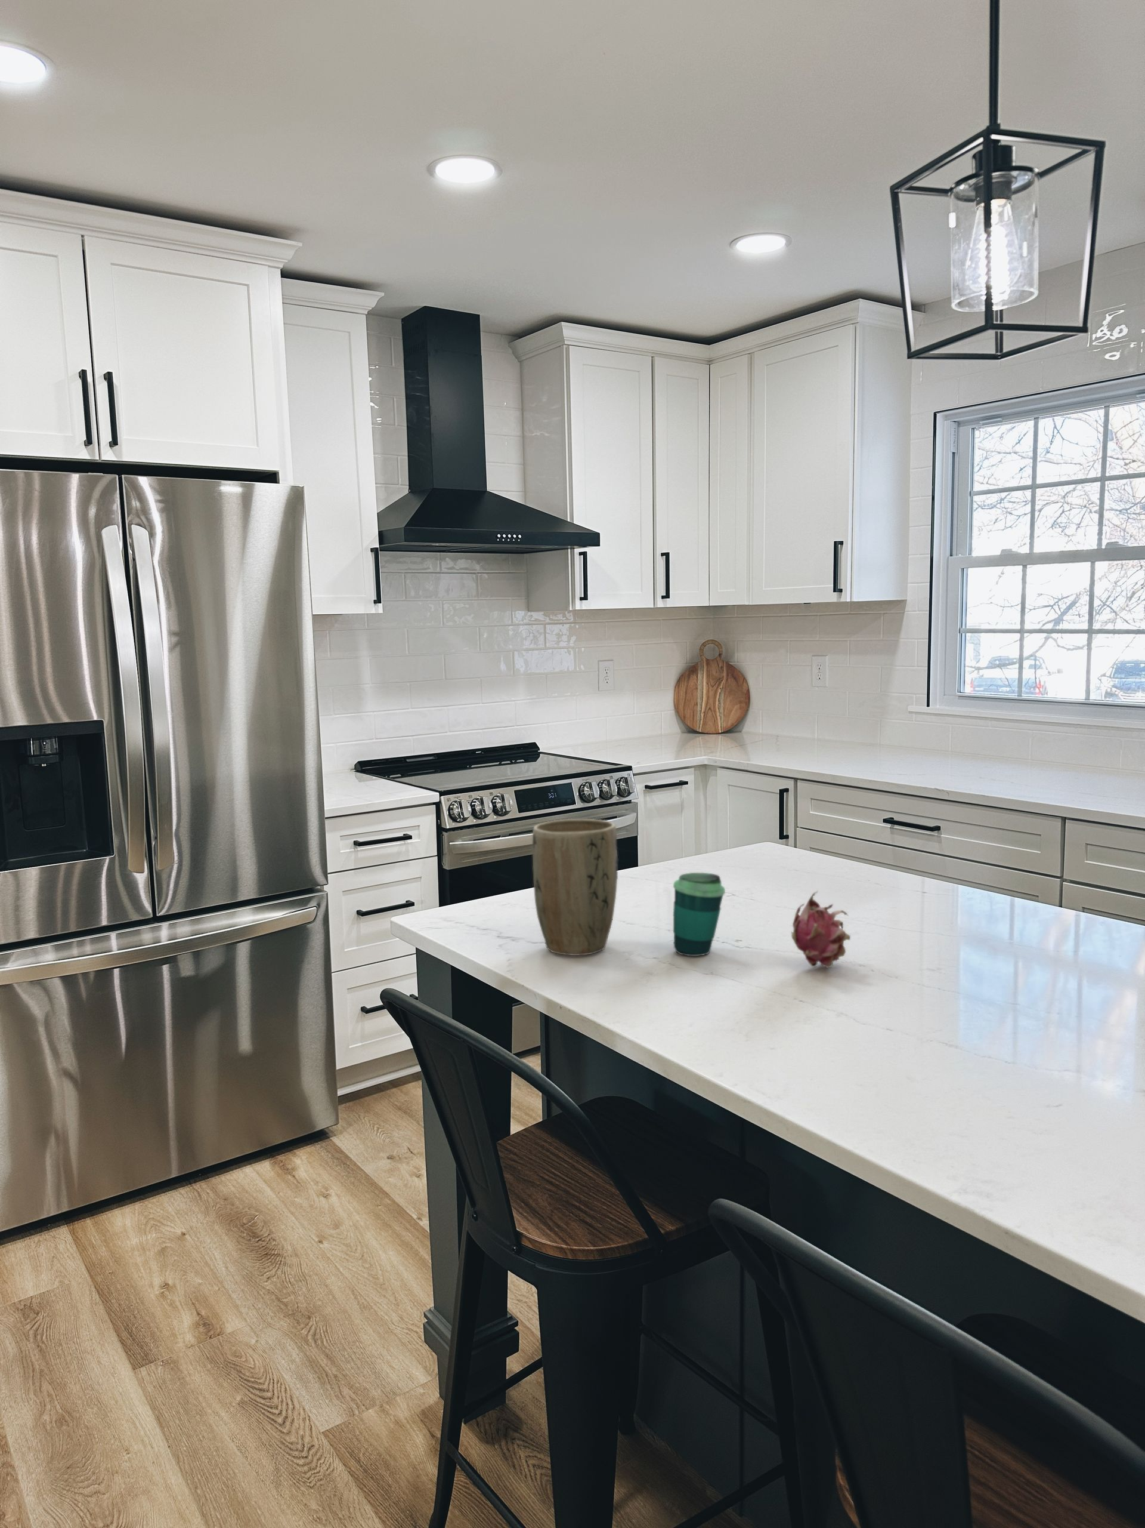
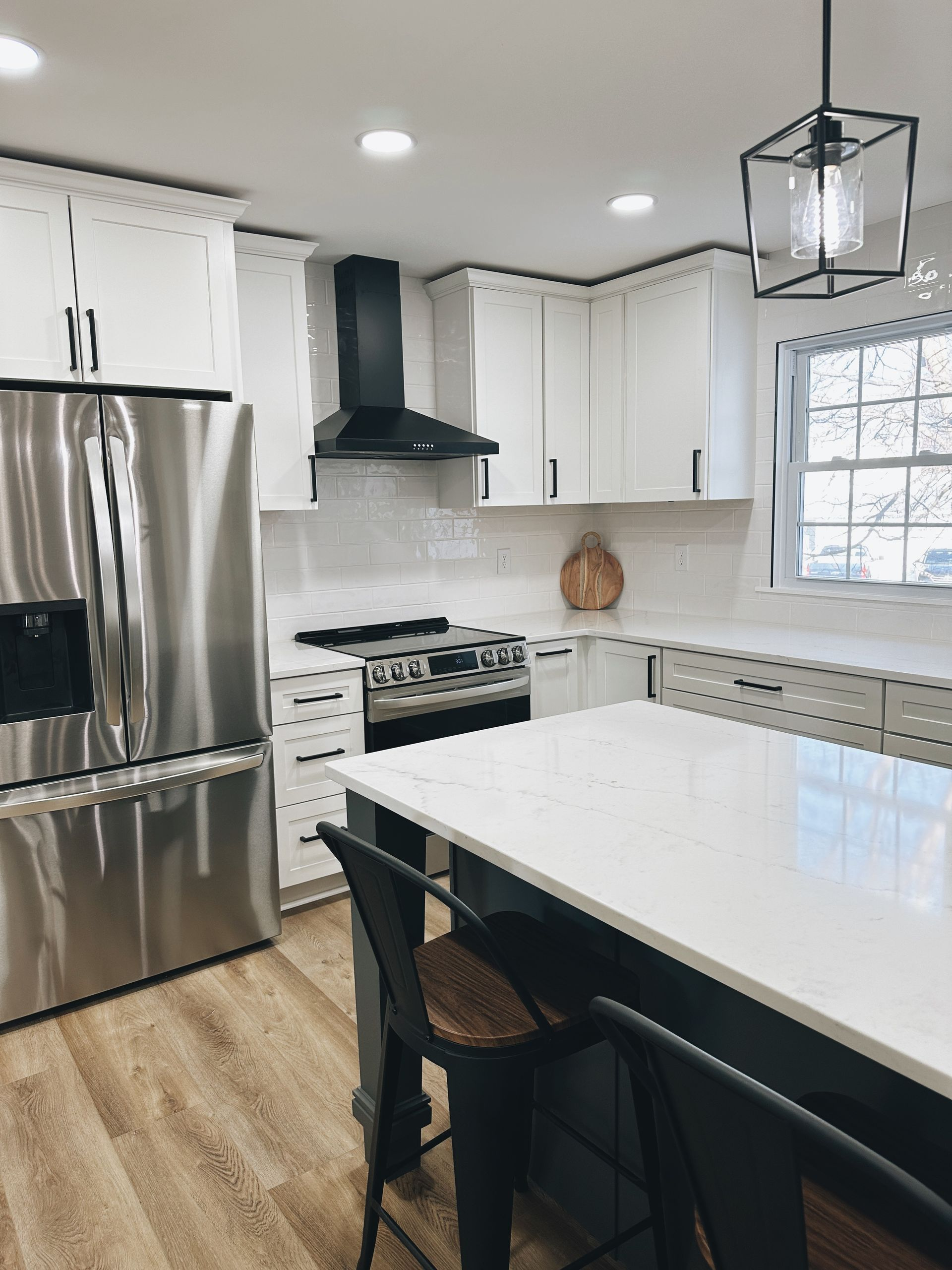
- cup [672,872,725,957]
- plant pot [532,818,618,957]
- fruit [790,890,852,969]
